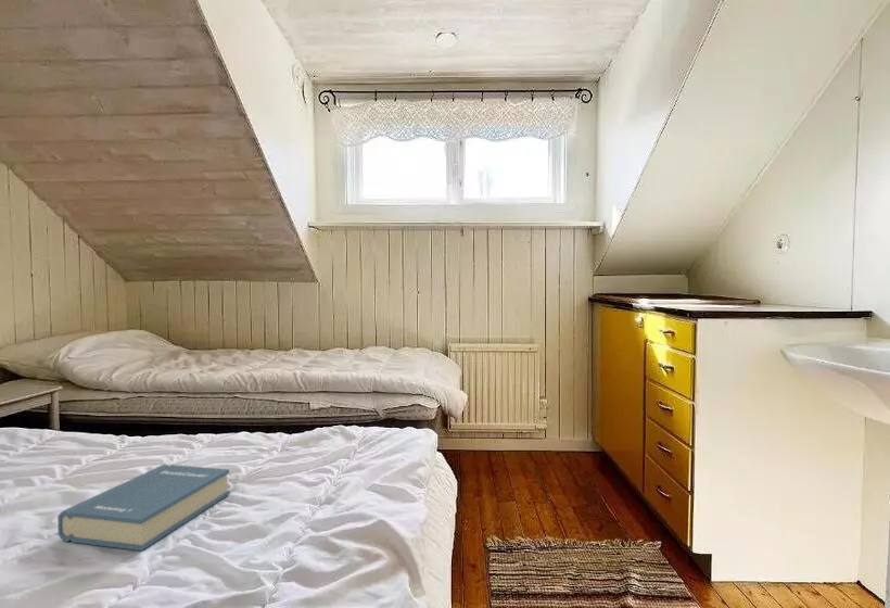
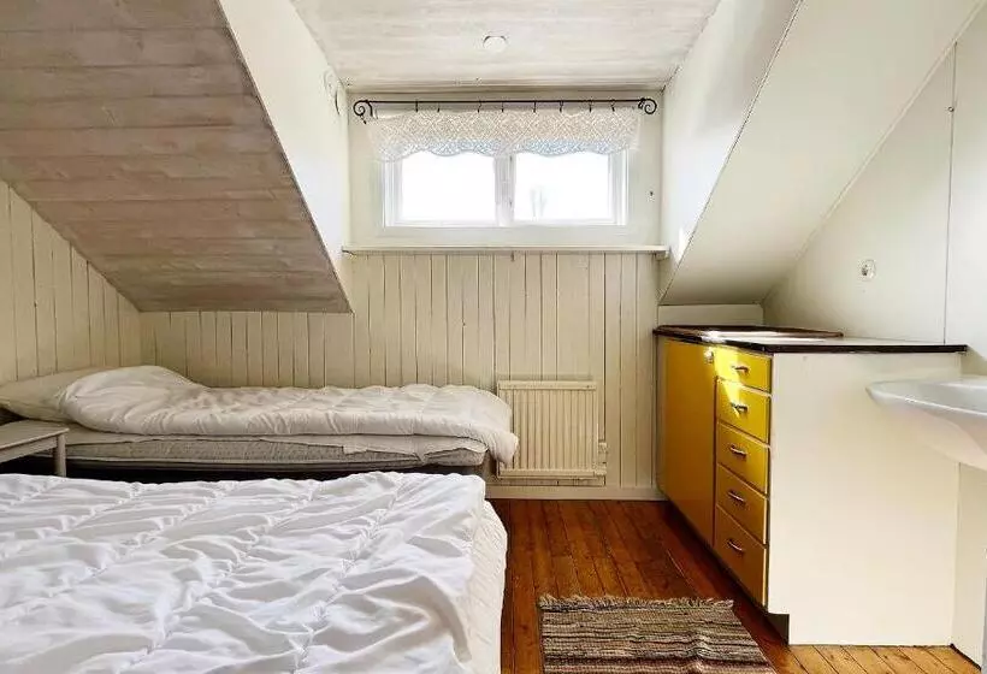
- hardback book [56,464,231,552]
